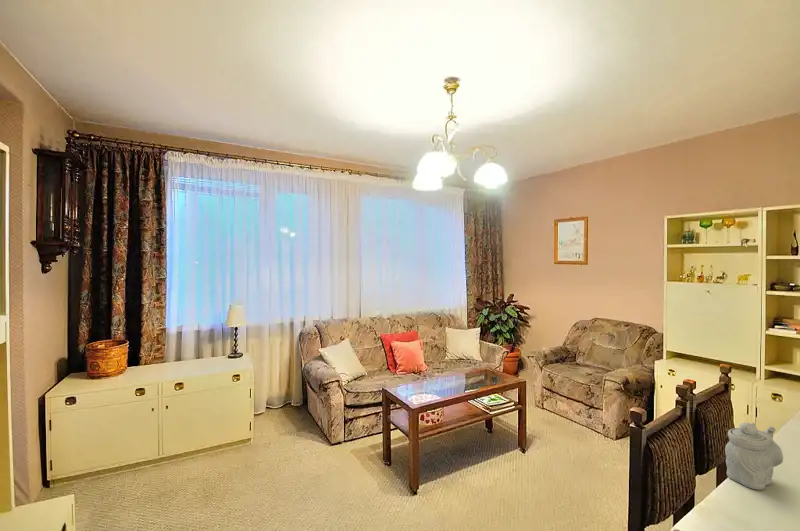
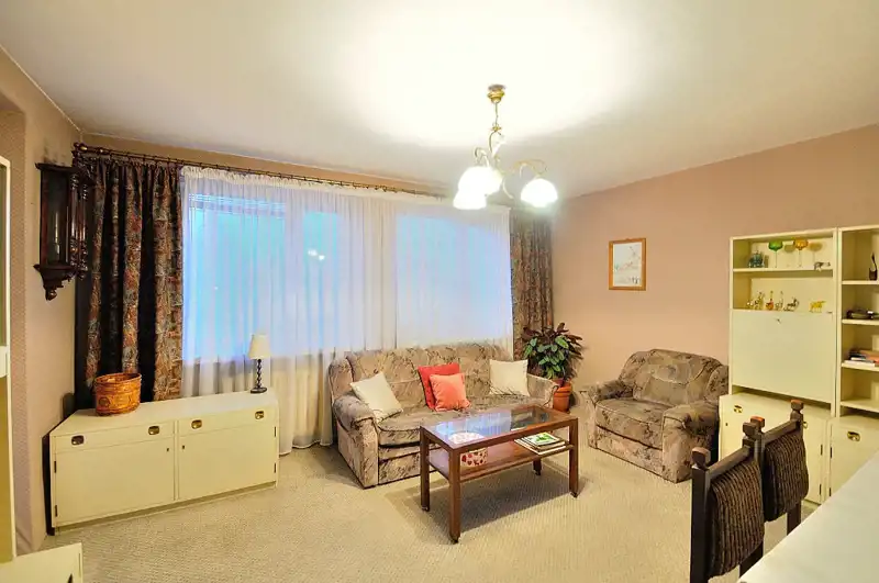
- teapot [724,422,784,491]
